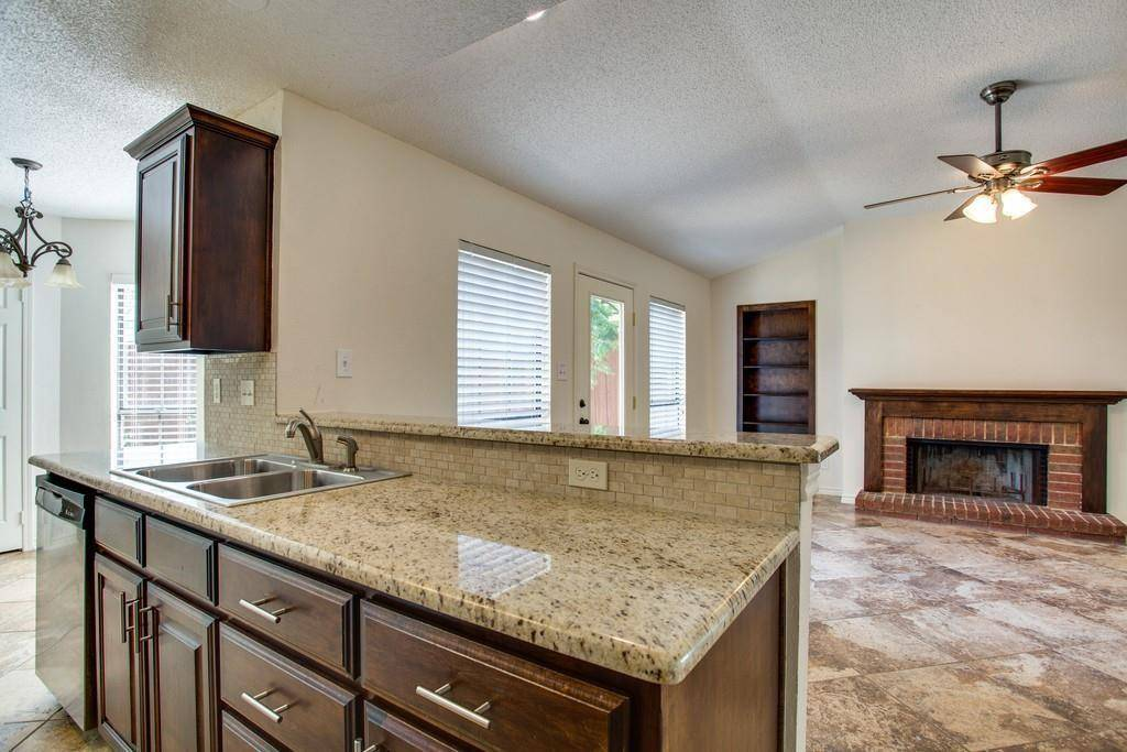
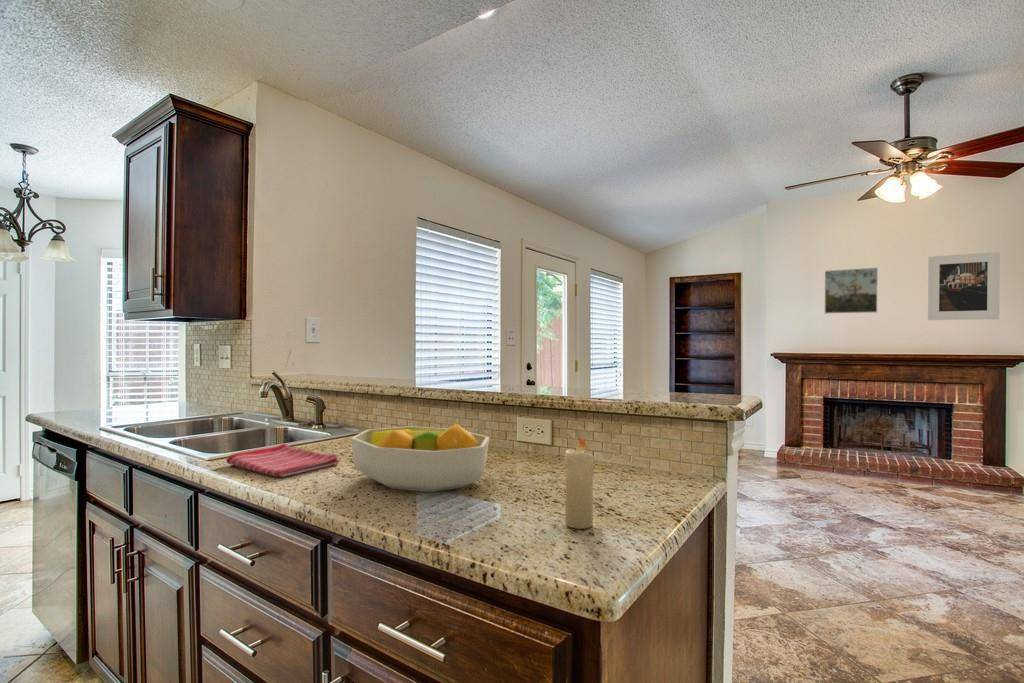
+ dish towel [225,443,340,478]
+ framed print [927,251,1001,321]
+ candle [563,435,595,530]
+ fruit bowl [350,423,490,493]
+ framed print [824,267,879,315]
